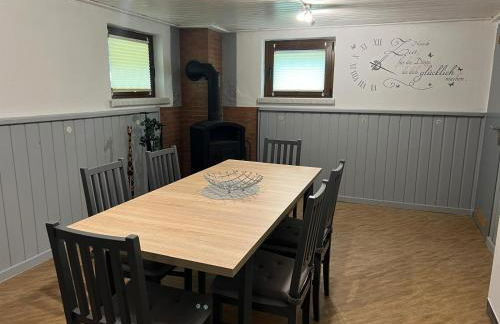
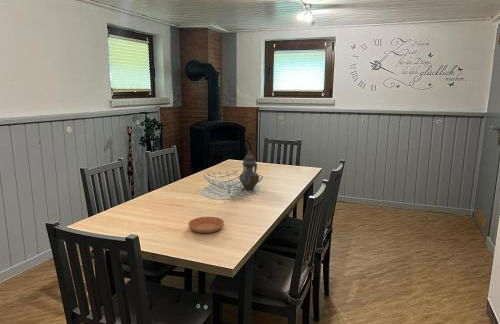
+ saucer [188,216,225,234]
+ teapot [238,149,260,191]
